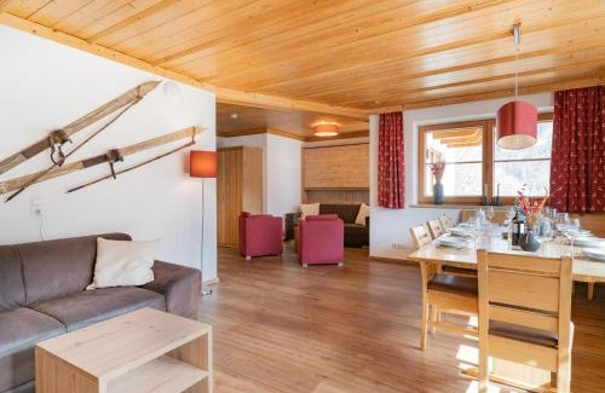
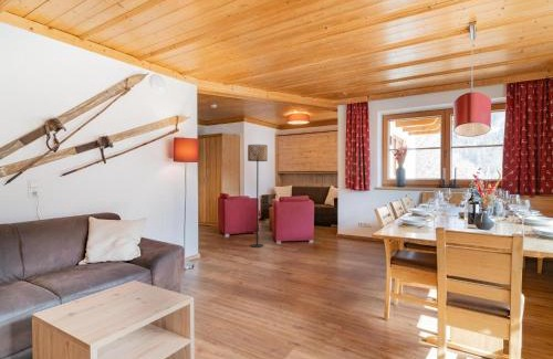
+ floor lamp [247,144,269,249]
